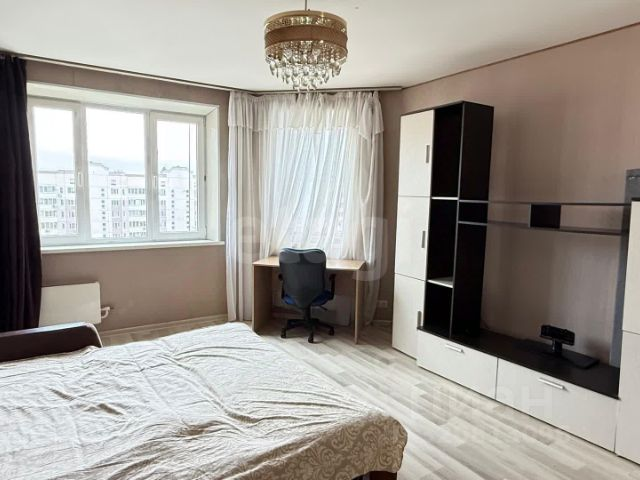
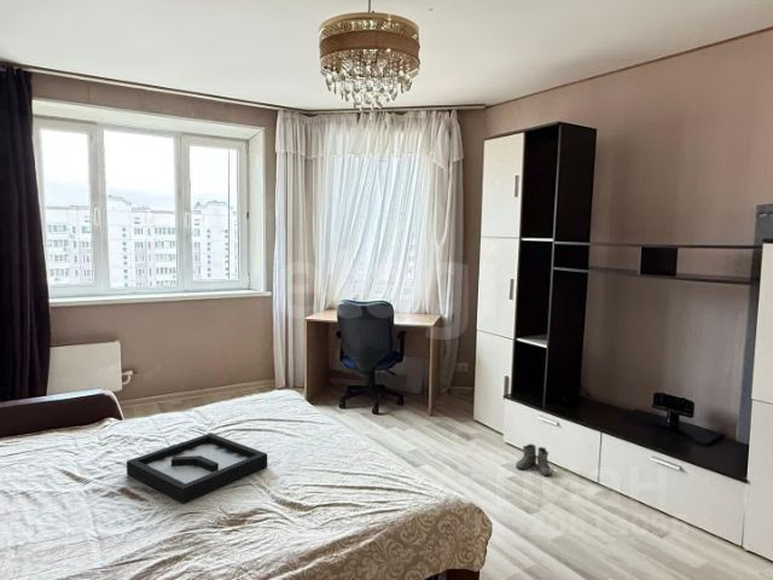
+ boots [515,442,553,477]
+ decorative tray [126,433,268,505]
